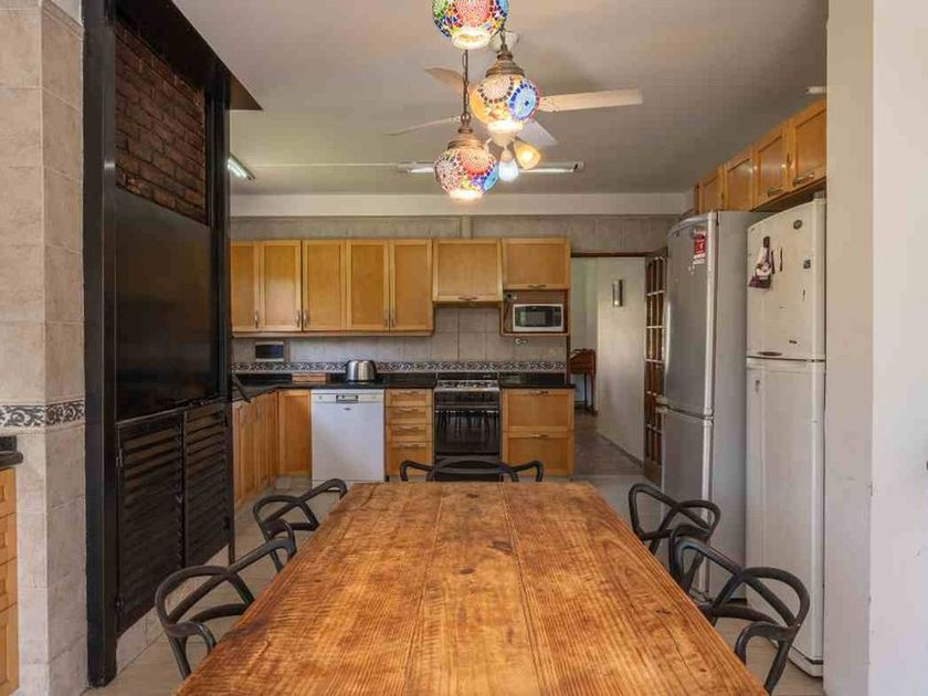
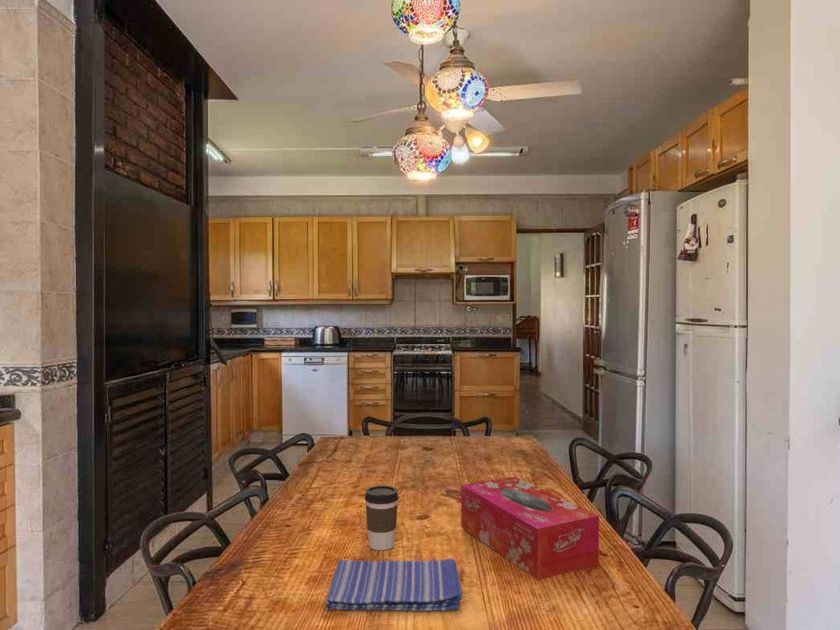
+ coffee cup [364,485,400,551]
+ tissue box [460,476,600,581]
+ dish towel [325,558,463,612]
